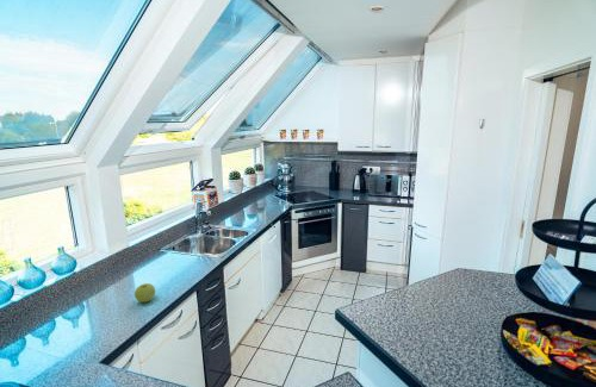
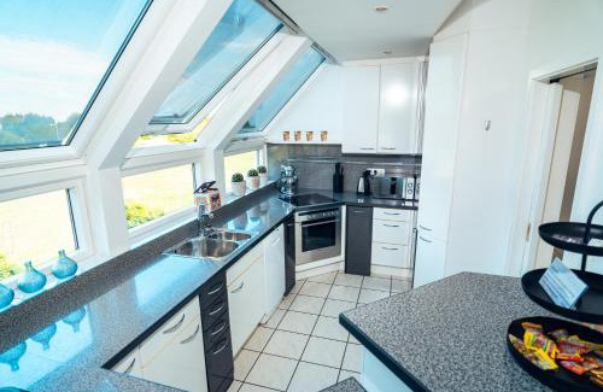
- apple [134,282,156,304]
